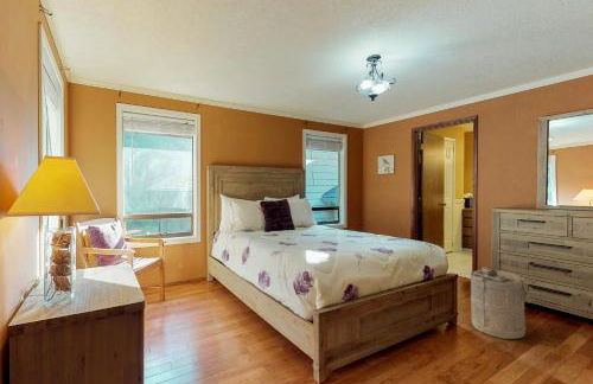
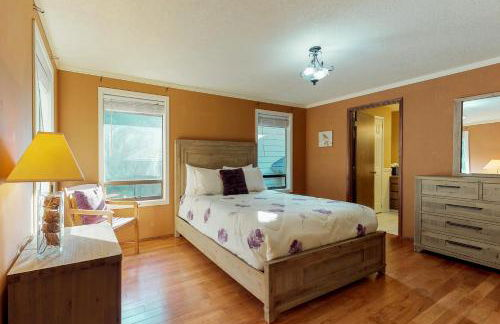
- laundry hamper [470,267,541,340]
